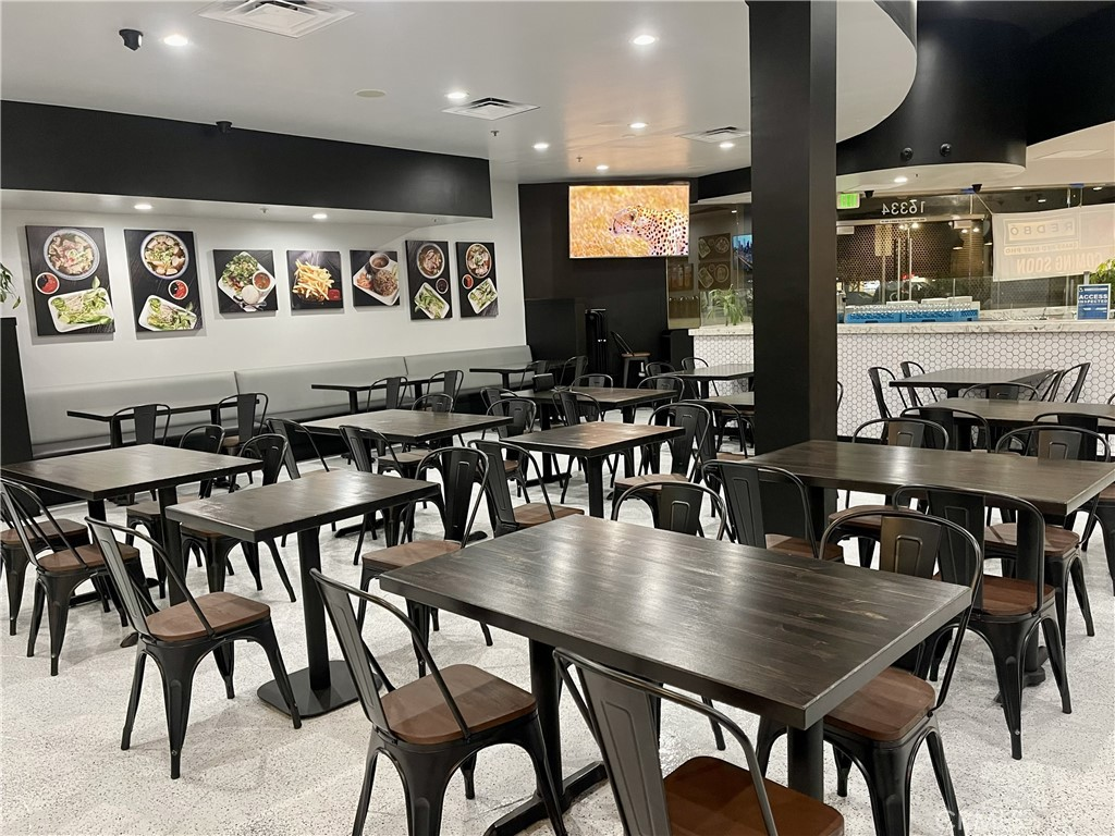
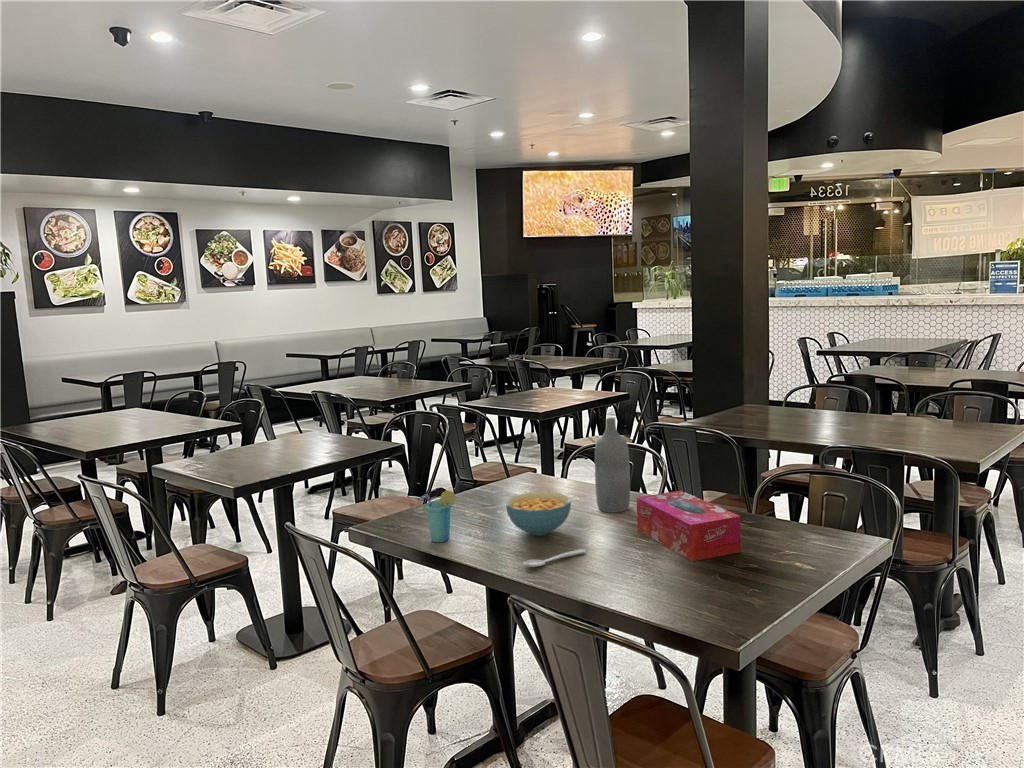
+ cup [417,489,457,543]
+ bottle [594,417,631,514]
+ tissue box [636,490,742,562]
+ spoon [522,548,588,568]
+ cereal bowl [505,491,572,537]
